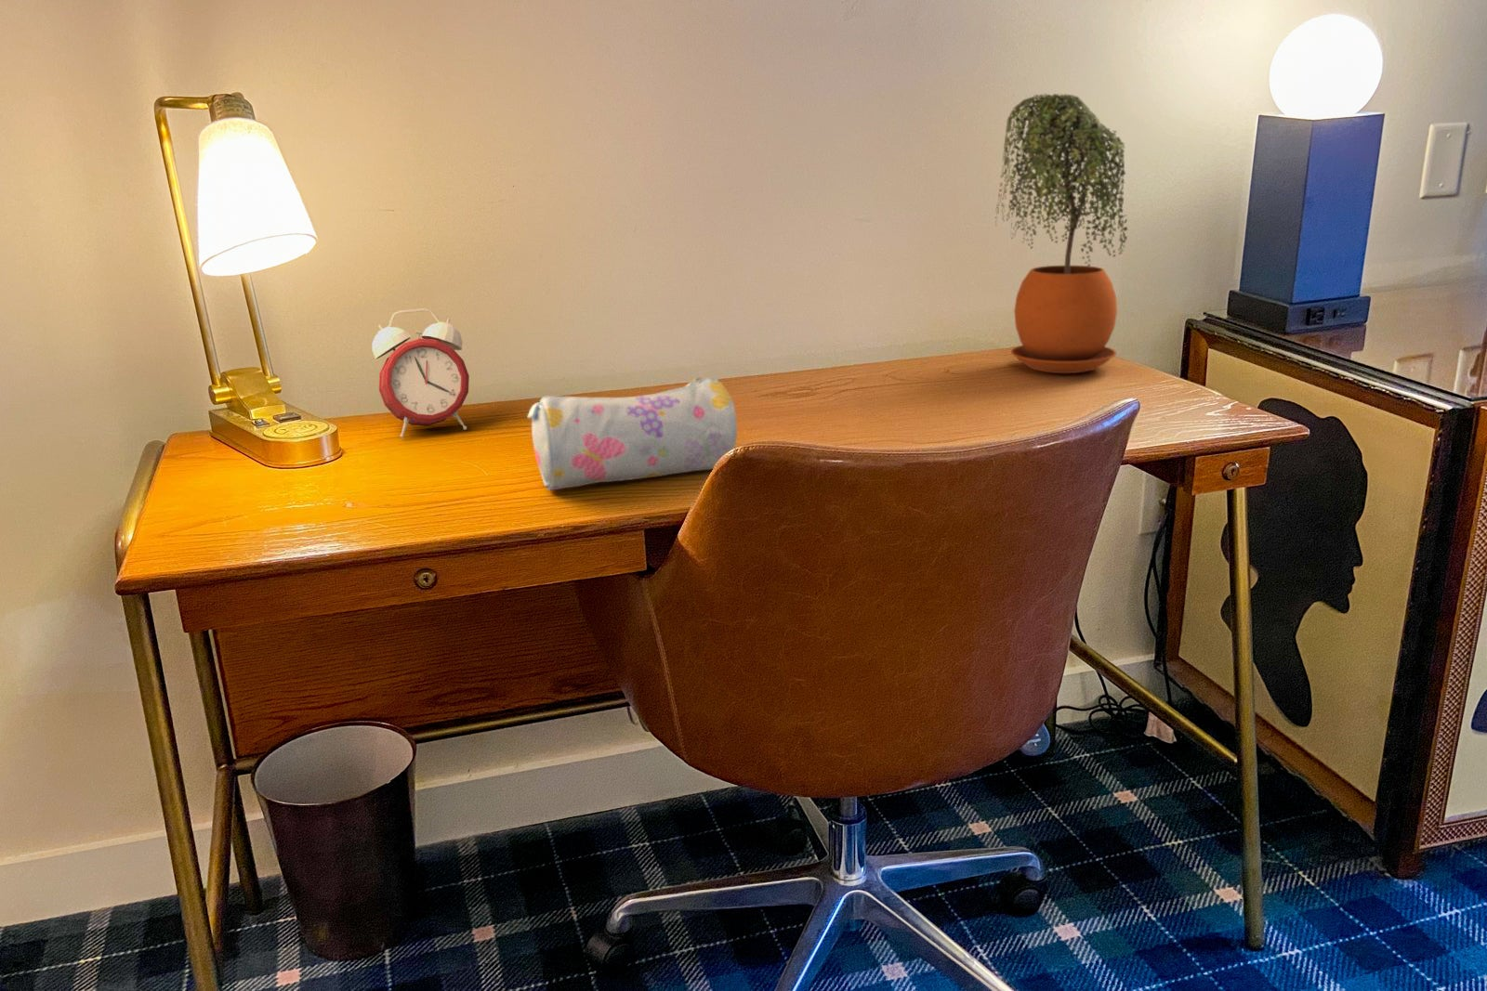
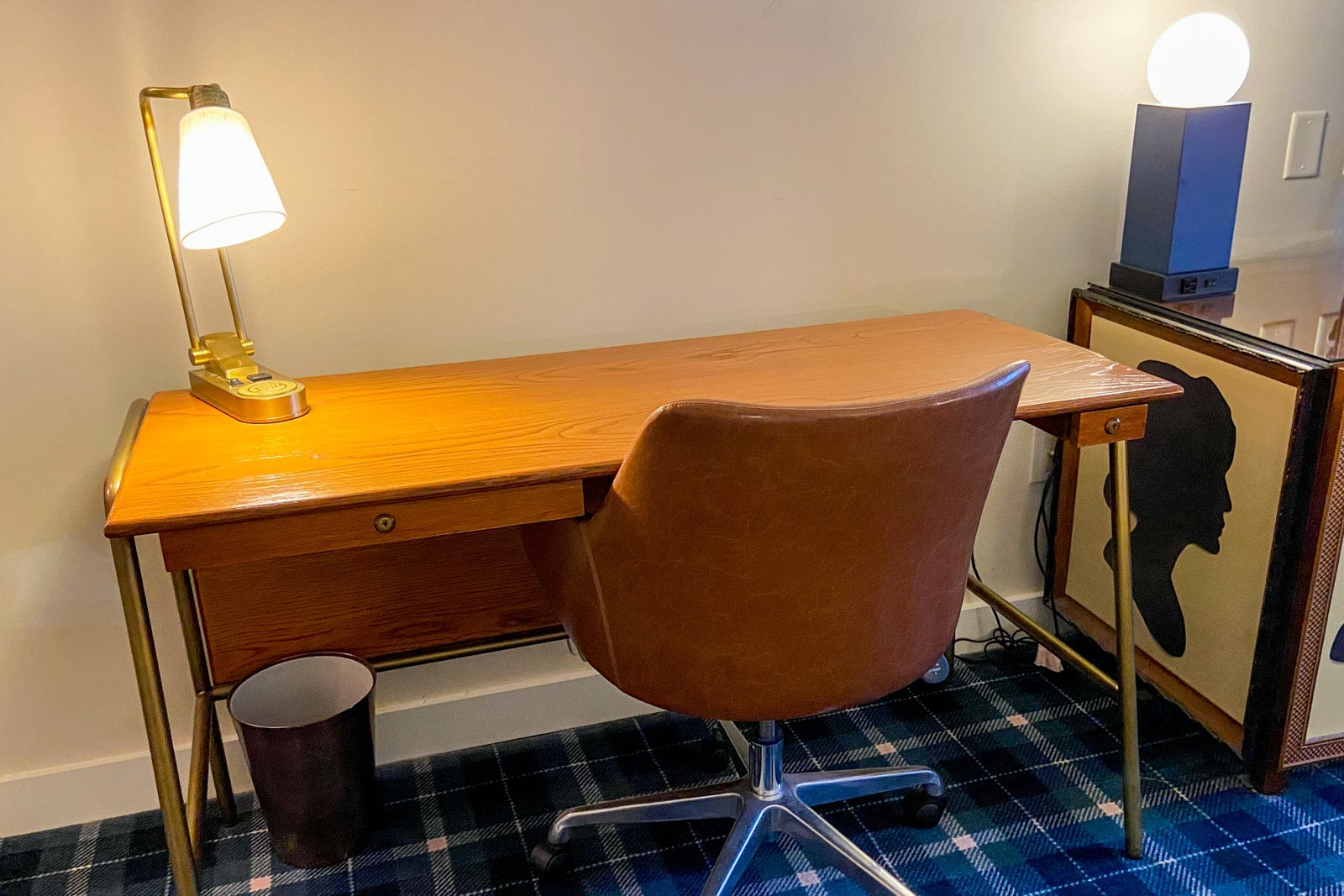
- potted plant [995,93,1129,374]
- pencil case [527,376,738,491]
- alarm clock [372,307,470,438]
